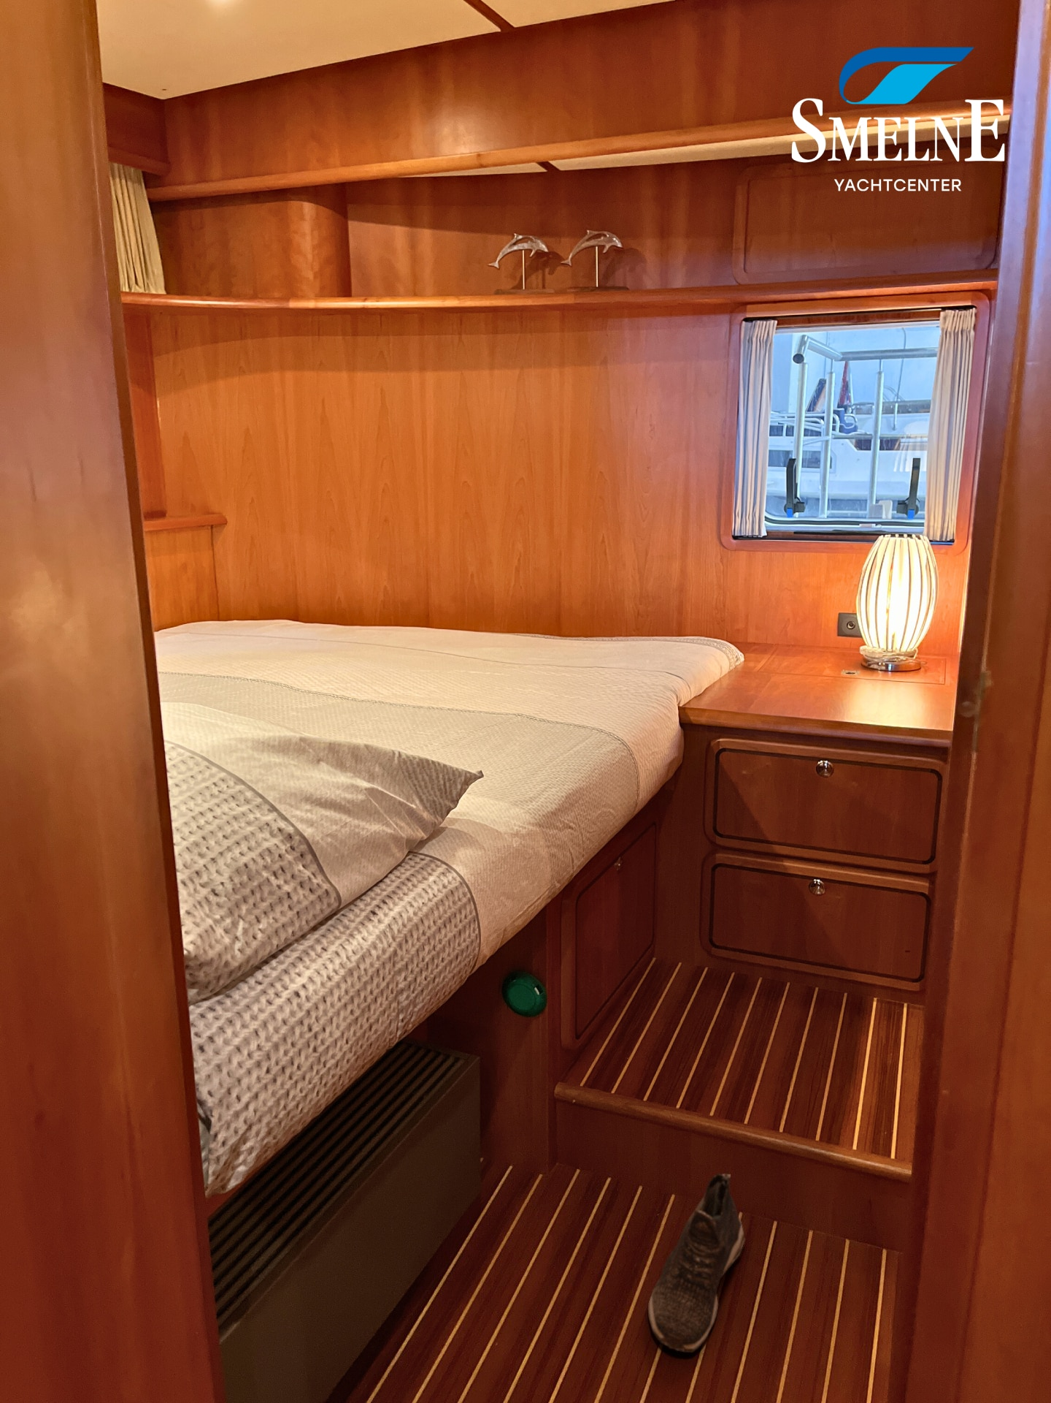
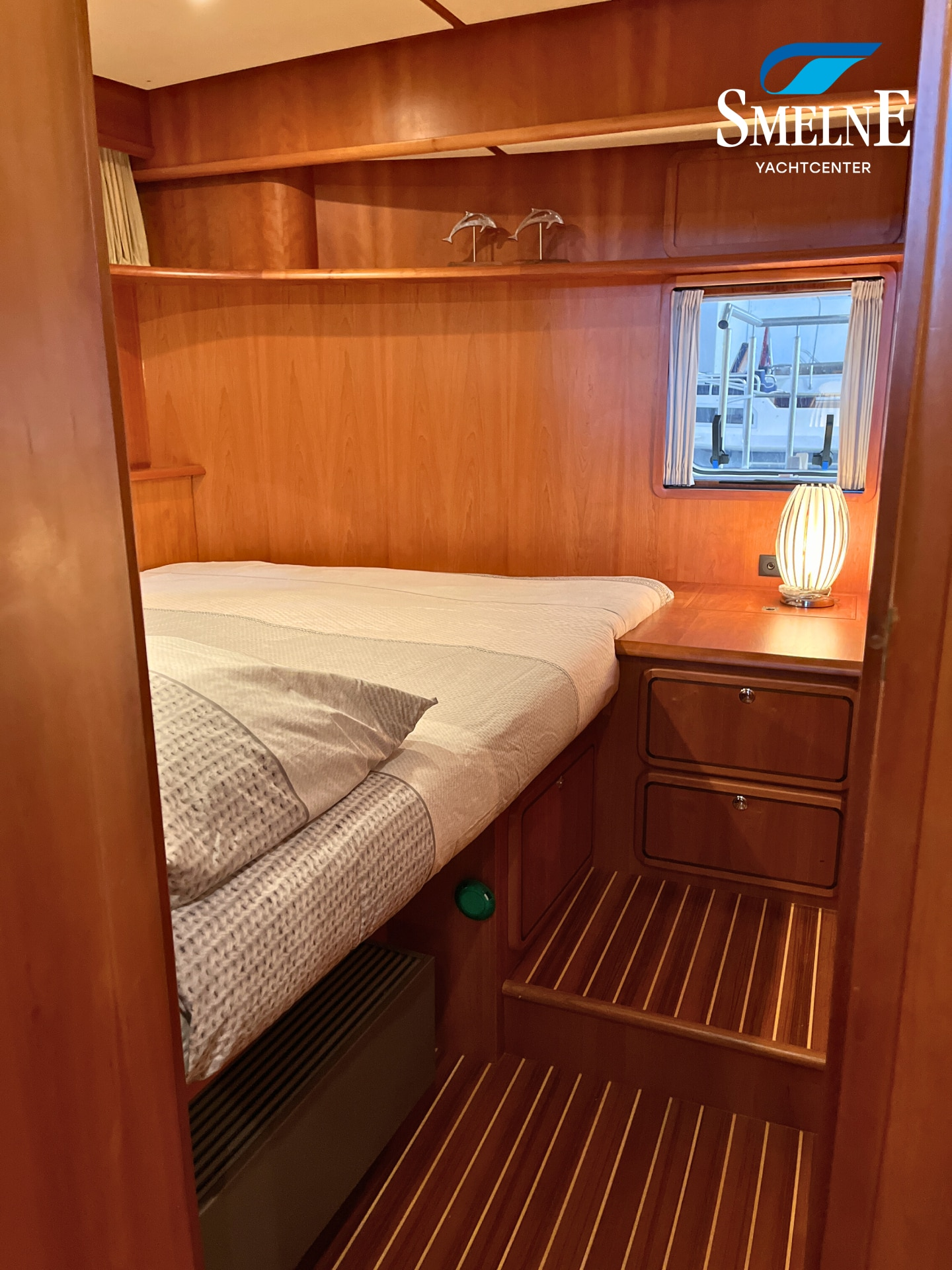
- shoe [647,1173,746,1353]
